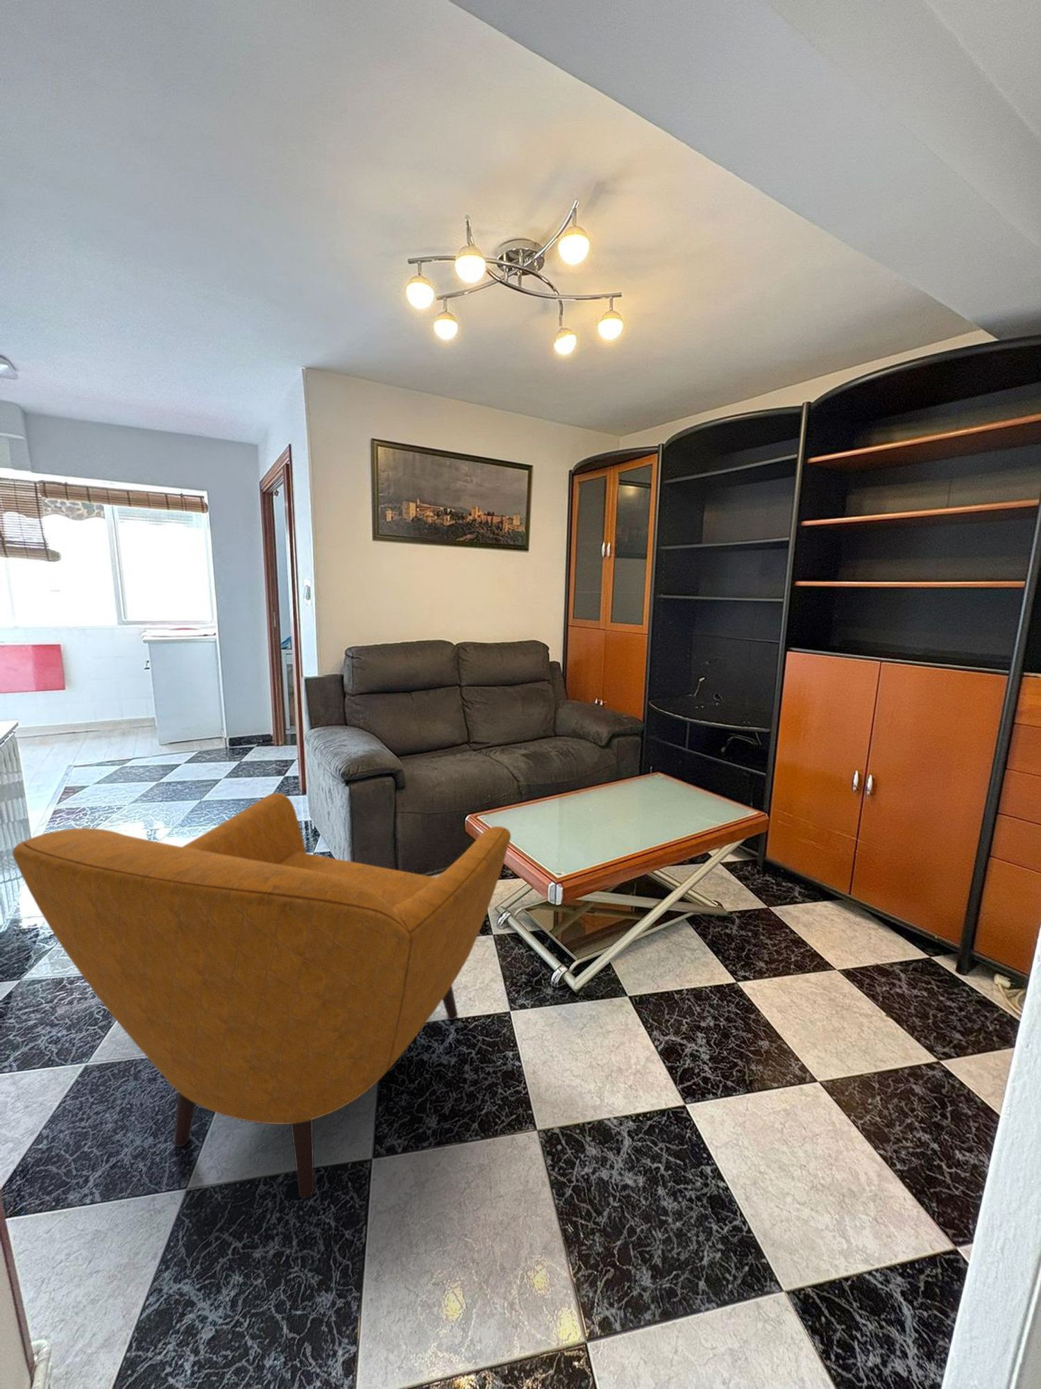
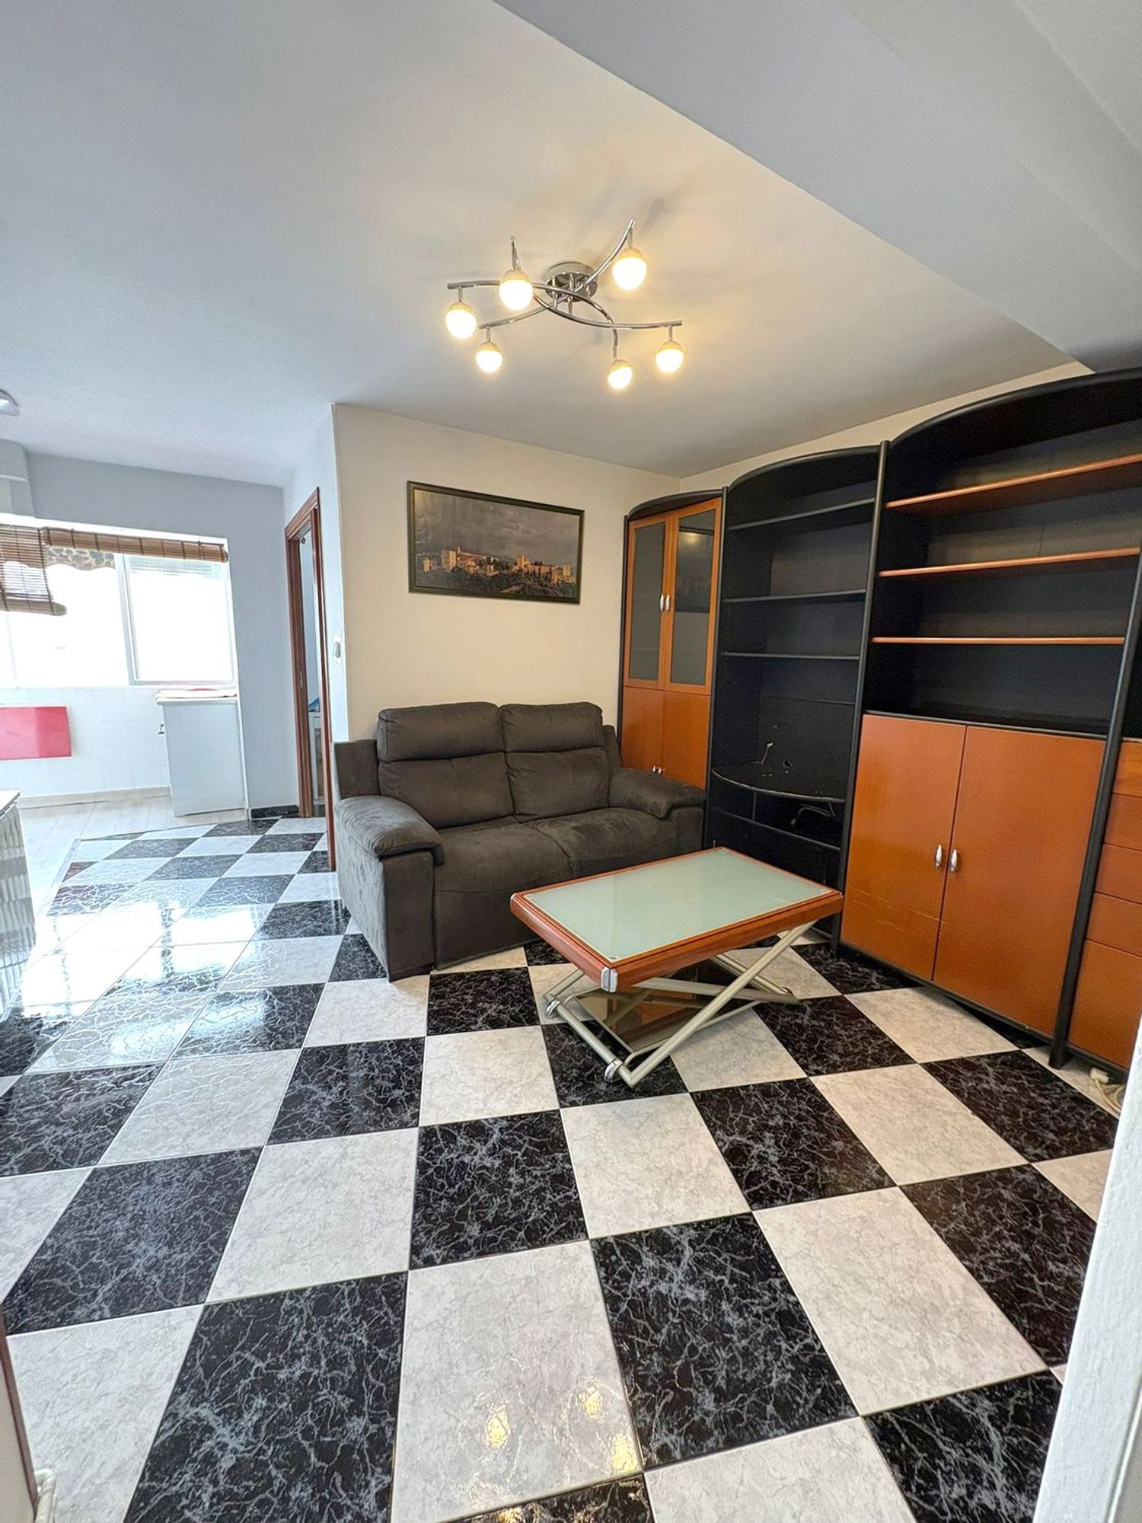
- armchair [12,793,512,1199]
